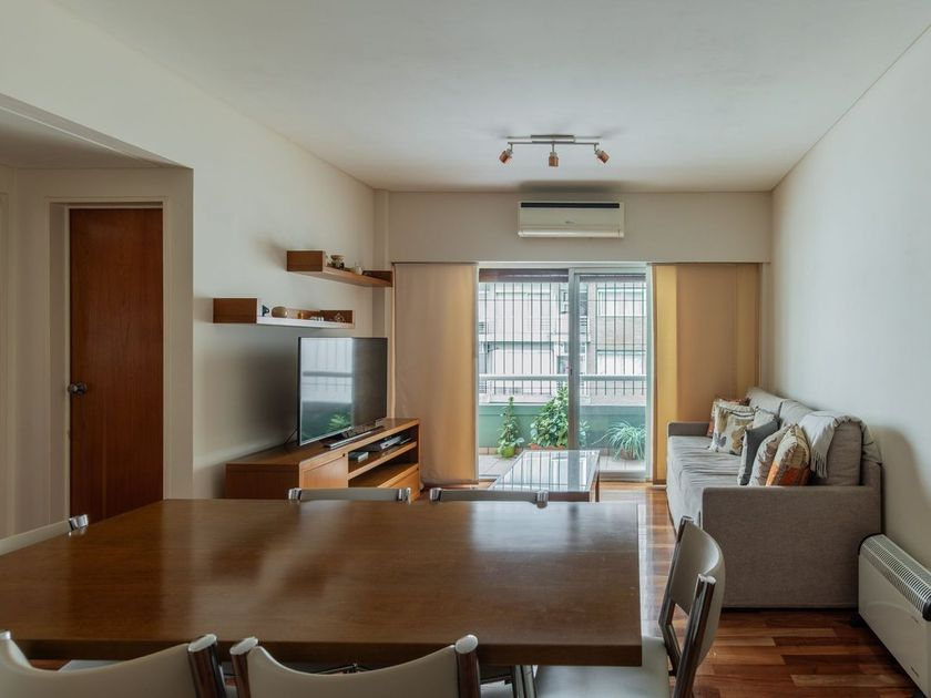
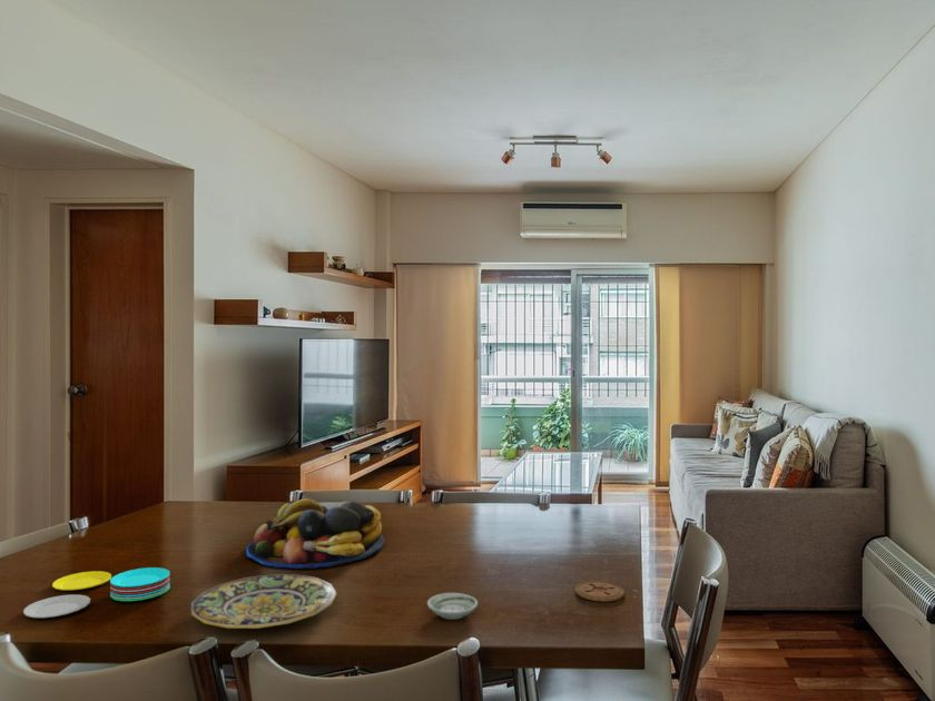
+ saucer [426,592,479,621]
+ plate [22,566,171,619]
+ fruit bowl [245,497,385,570]
+ coaster [574,580,626,603]
+ plate [190,573,337,630]
